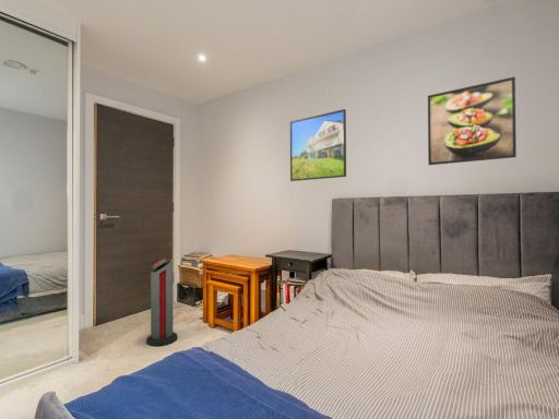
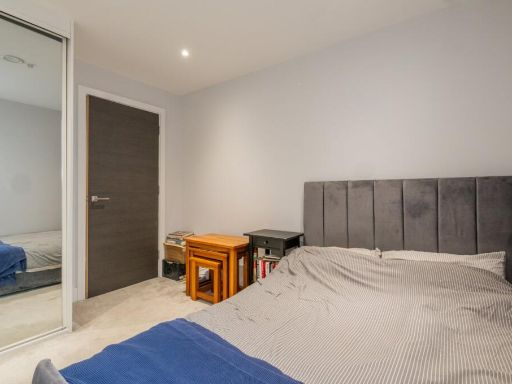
- air purifier [145,258,178,347]
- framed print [427,75,518,166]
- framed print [289,108,347,182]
